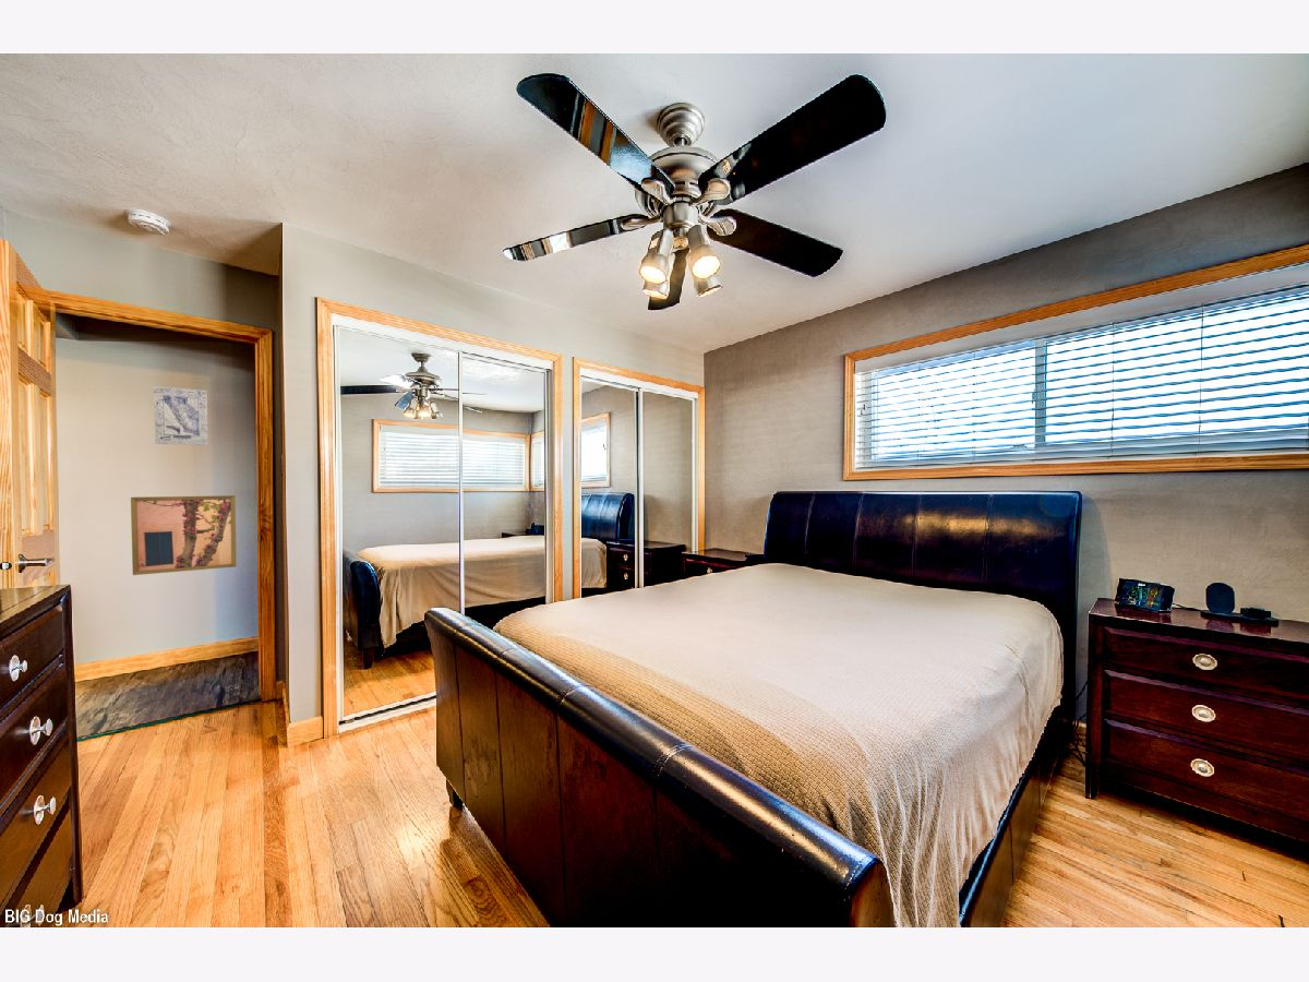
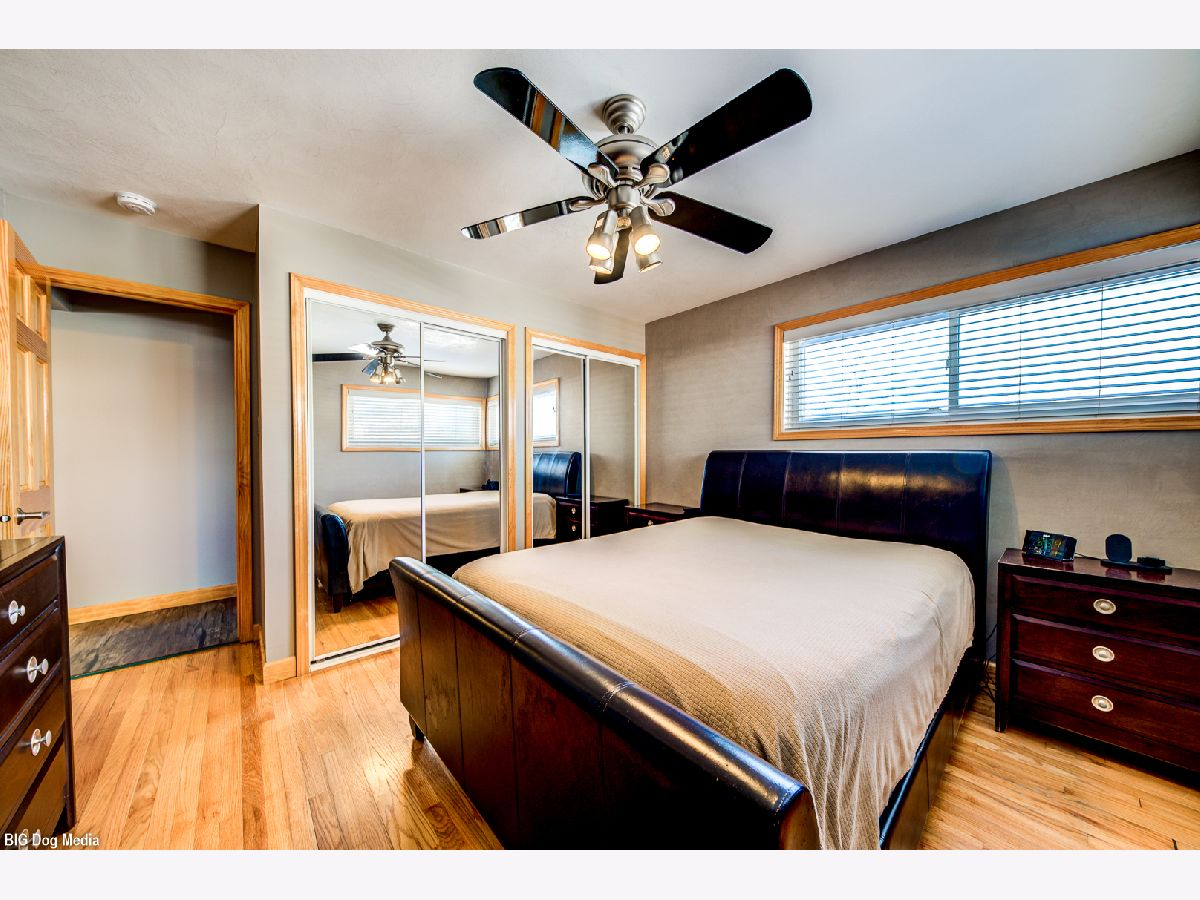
- wall art [153,385,209,446]
- wall art [130,494,238,576]
